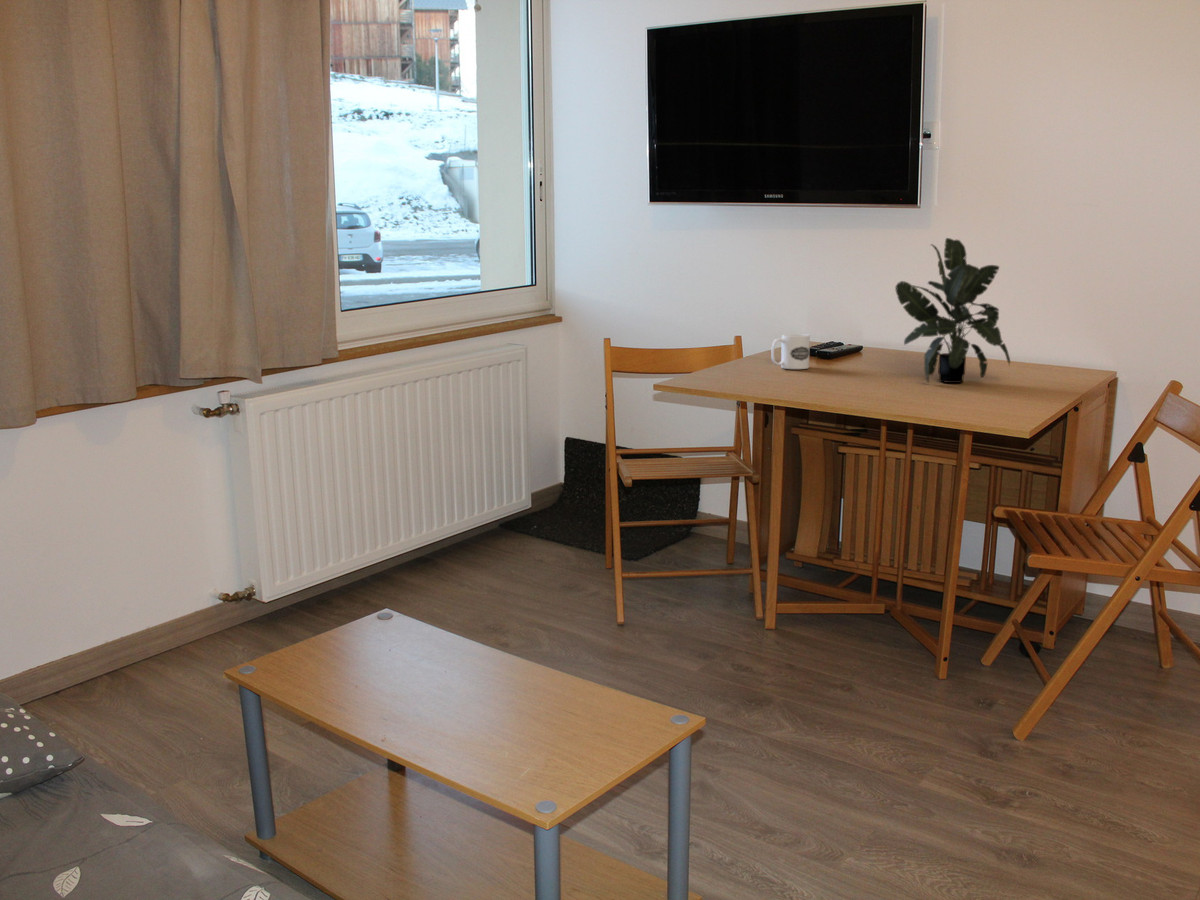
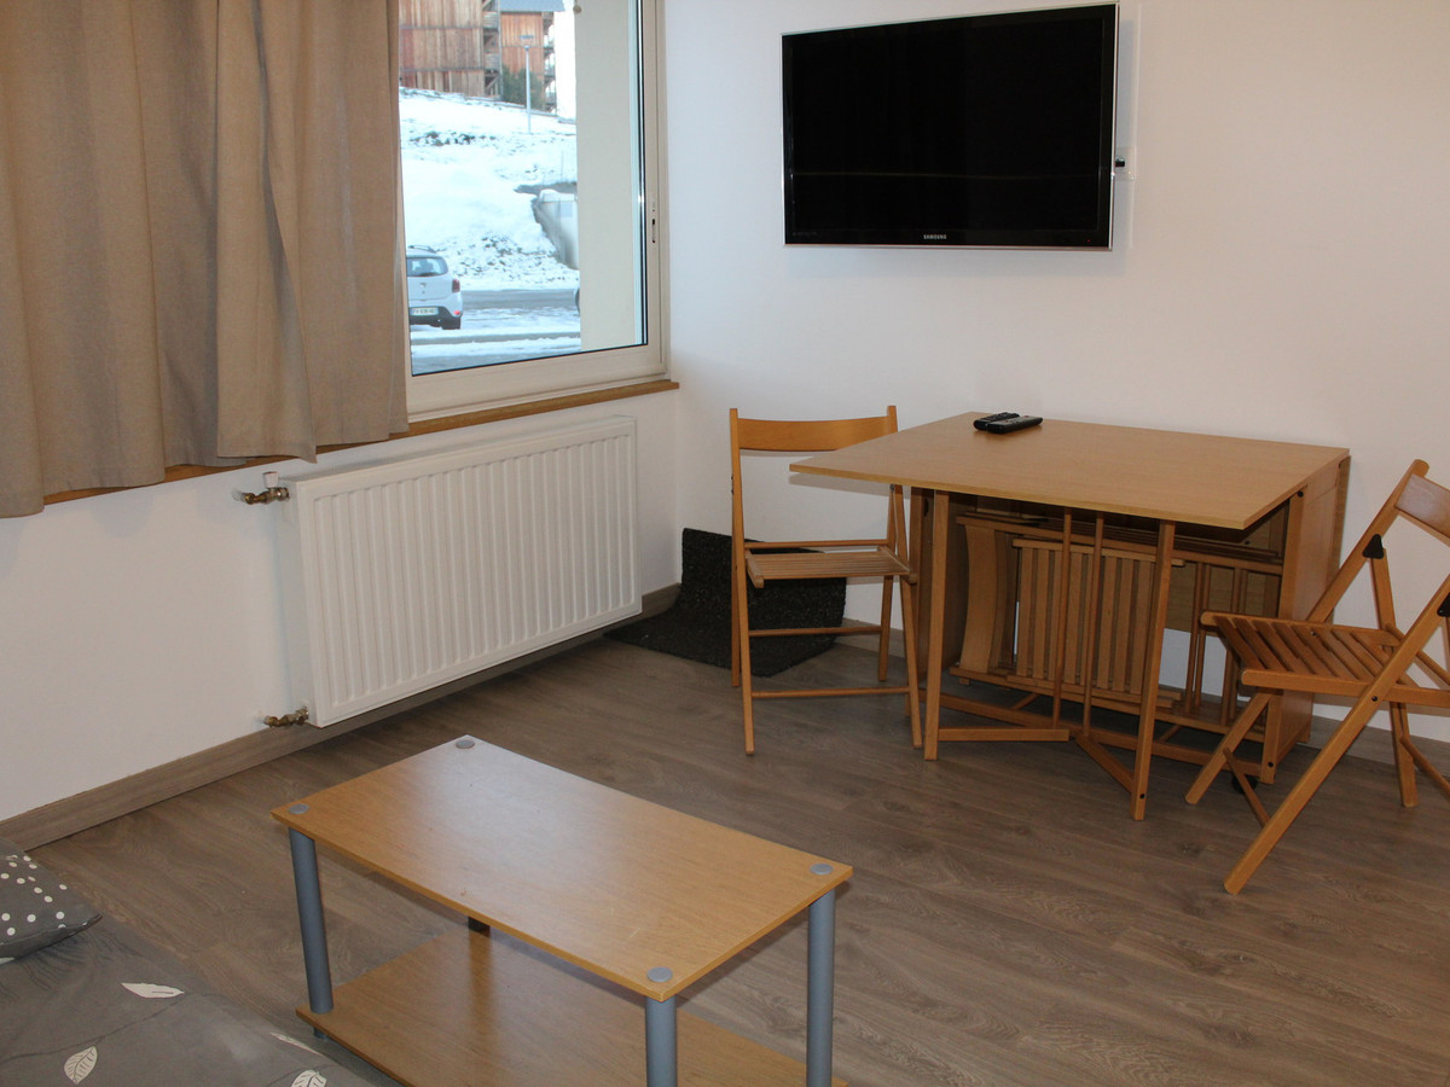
- potted plant [894,237,1011,384]
- mug [770,333,811,370]
